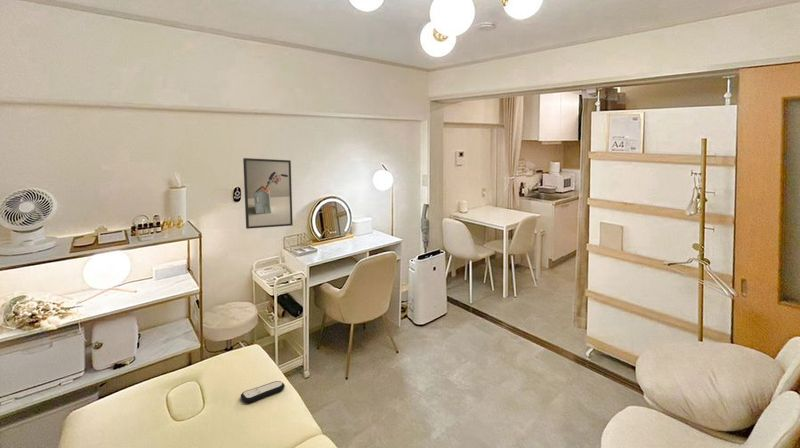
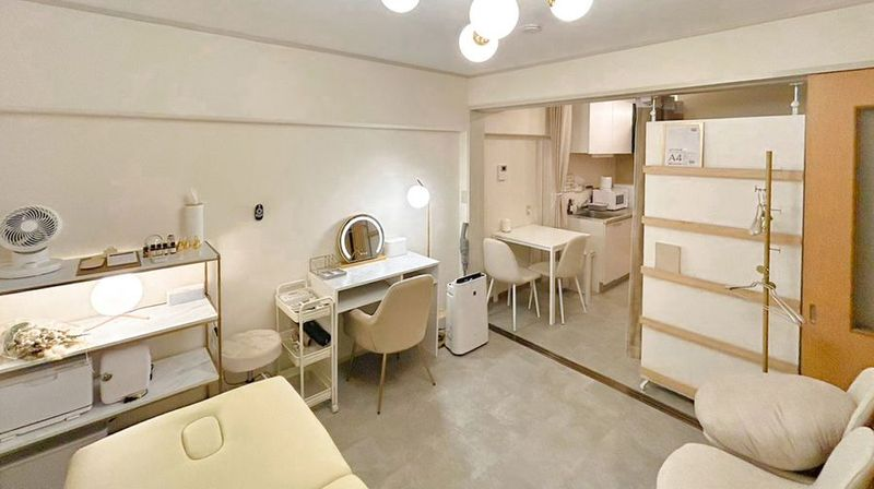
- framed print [242,157,294,230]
- remote control [240,380,286,404]
